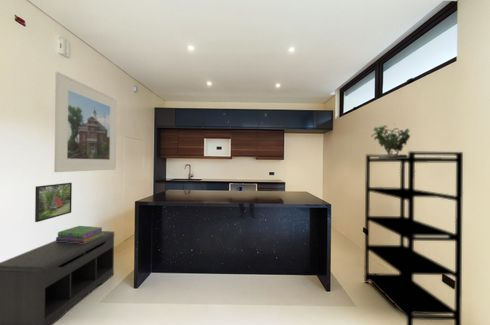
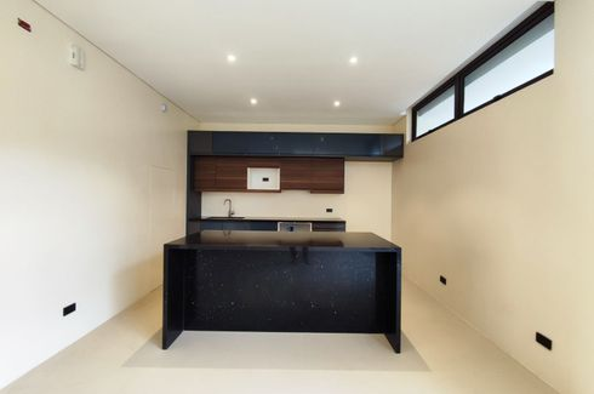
- stack of books [55,225,103,243]
- shelving unit [363,150,464,325]
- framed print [34,182,73,223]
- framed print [53,71,118,173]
- potted plant [371,122,411,158]
- bench [0,230,115,325]
